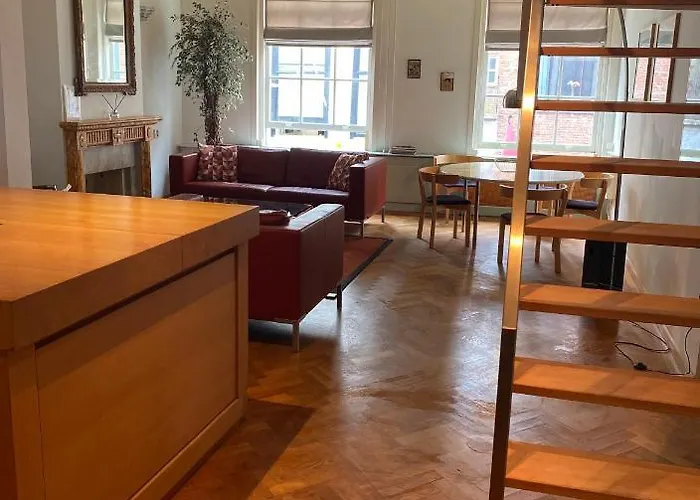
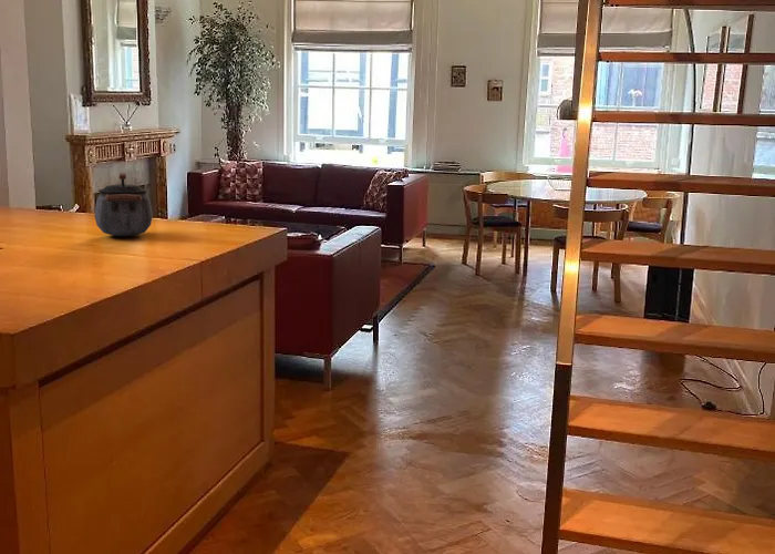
+ kettle [94,172,154,237]
